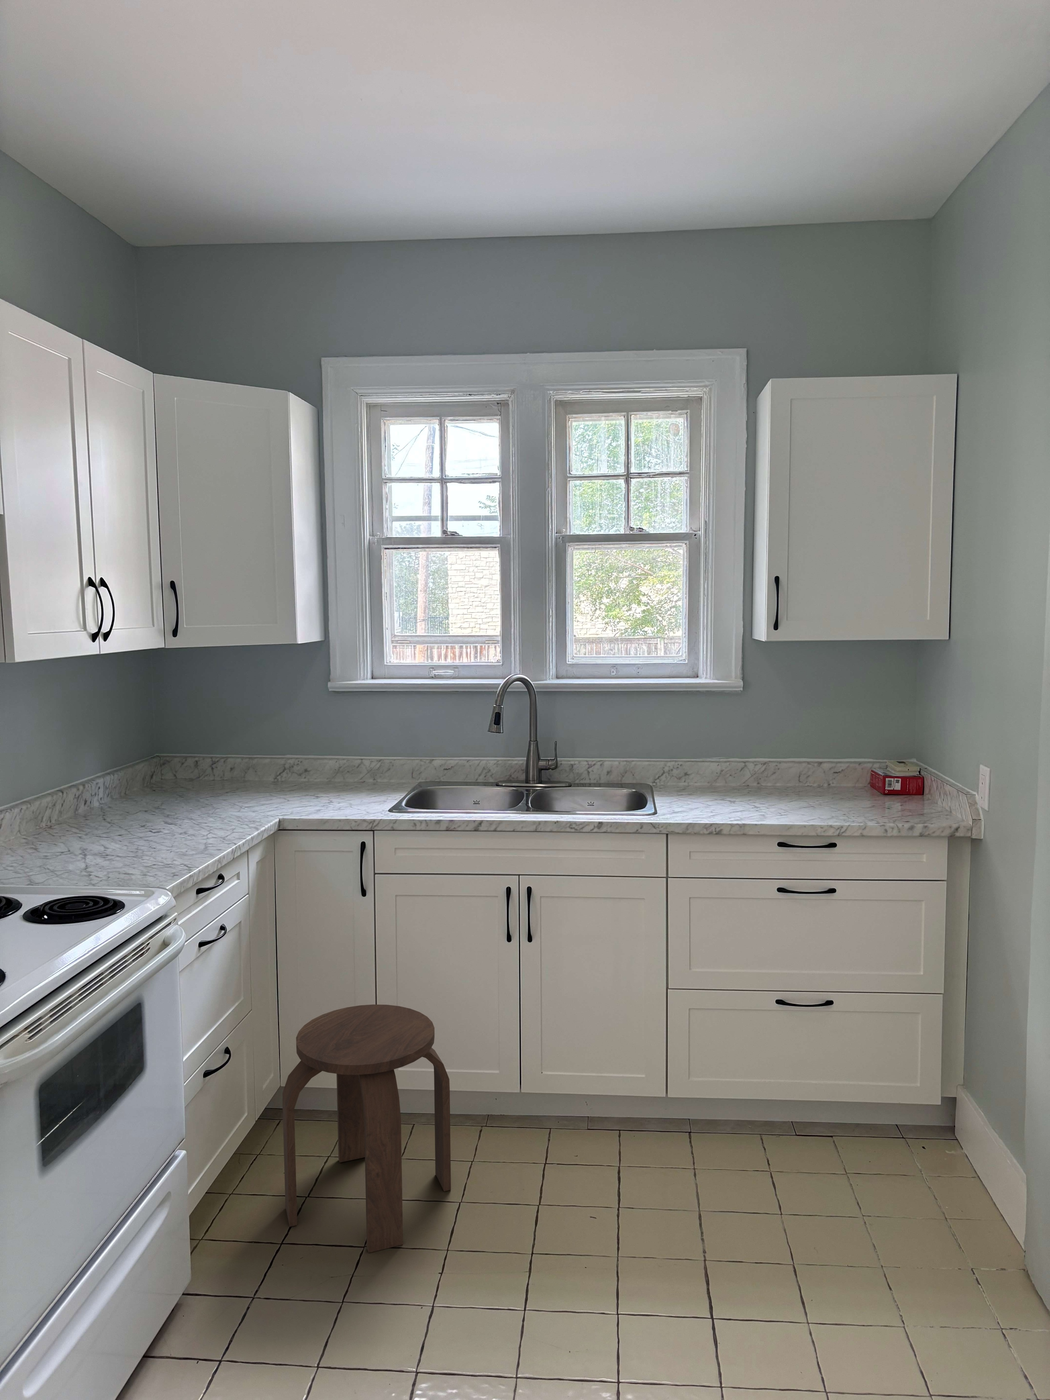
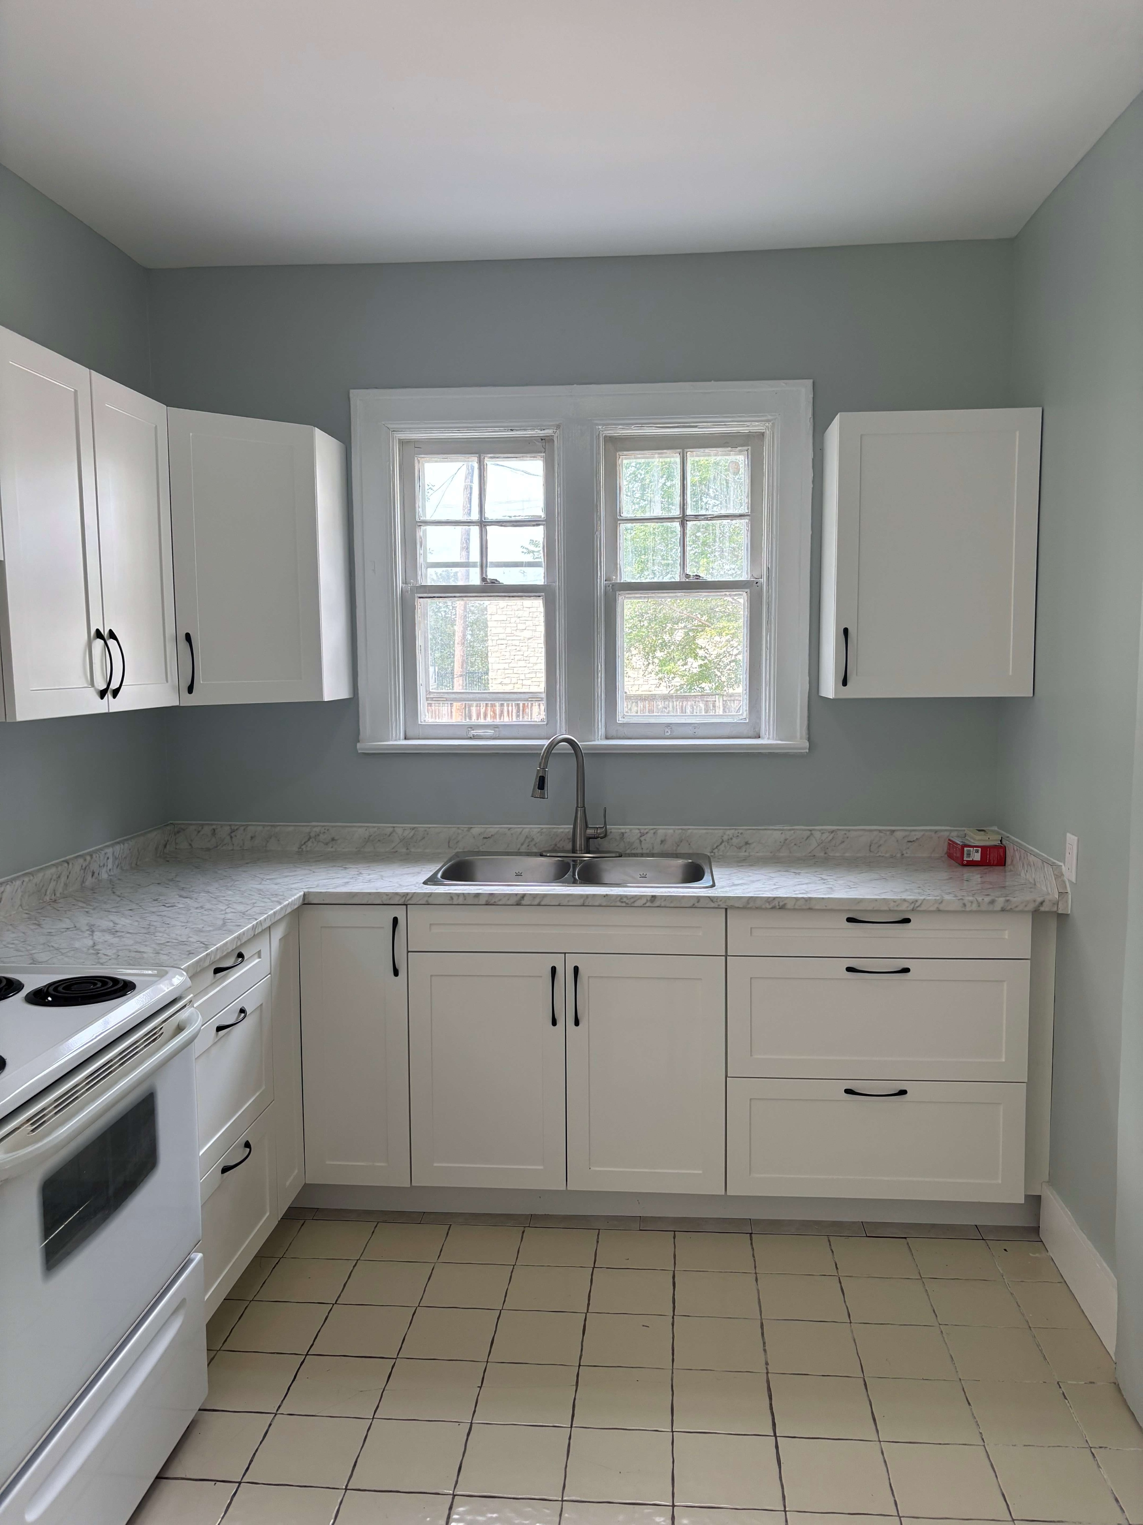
- stool [282,1004,451,1253]
